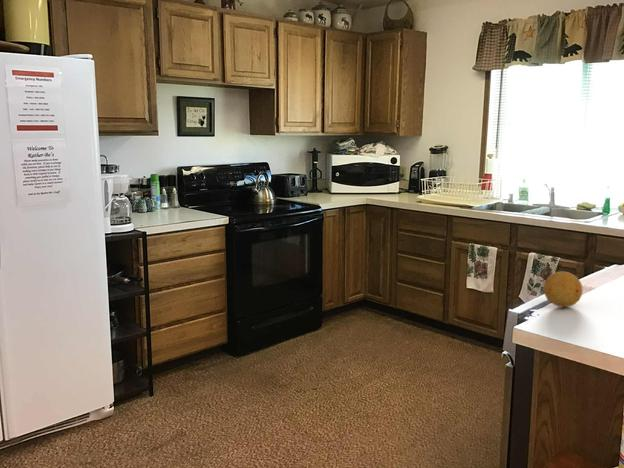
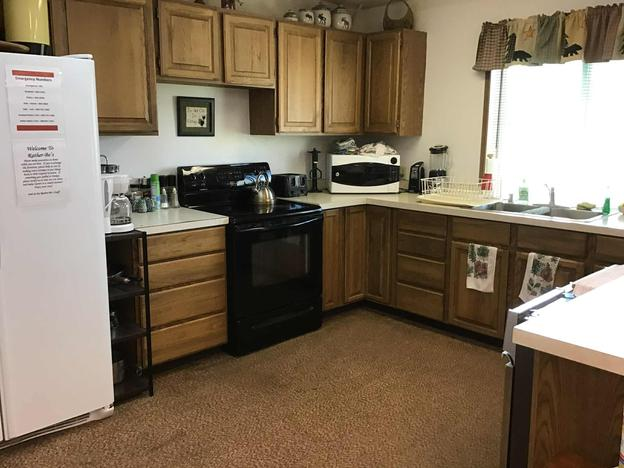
- fruit [543,271,583,308]
